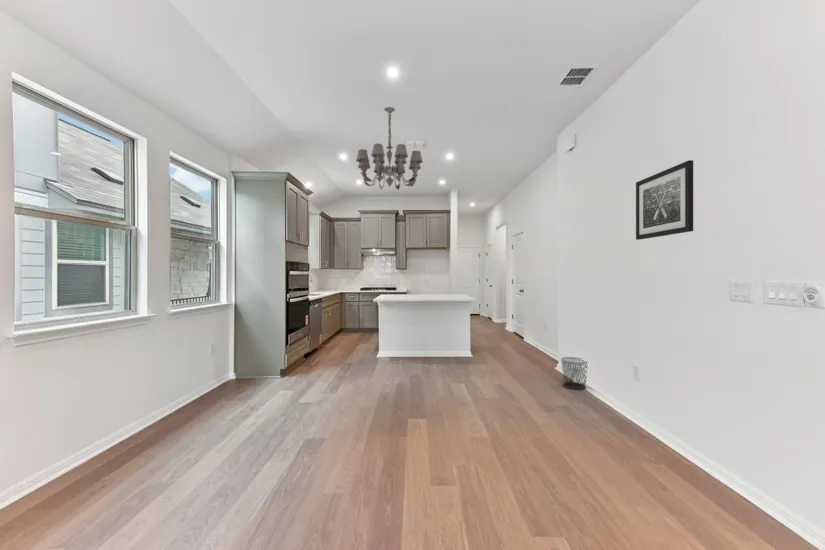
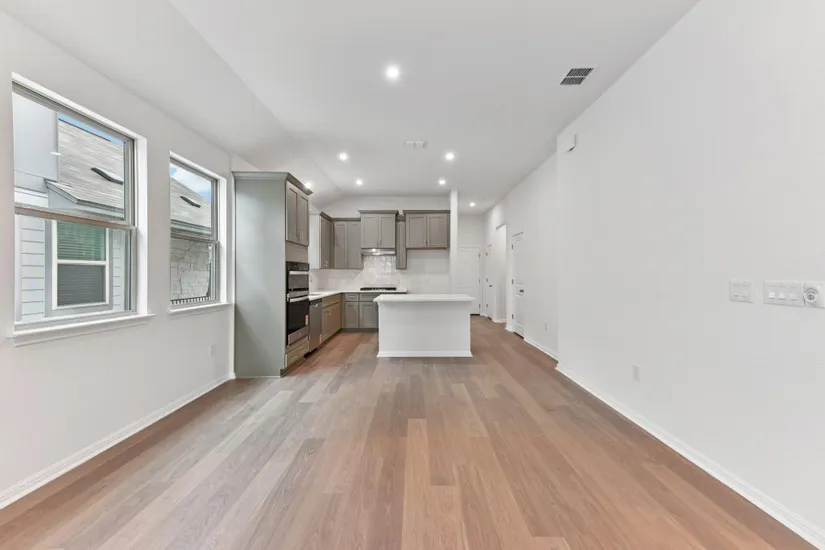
- wall art [635,159,694,241]
- chandelier [355,106,424,190]
- waste bin [560,356,589,391]
